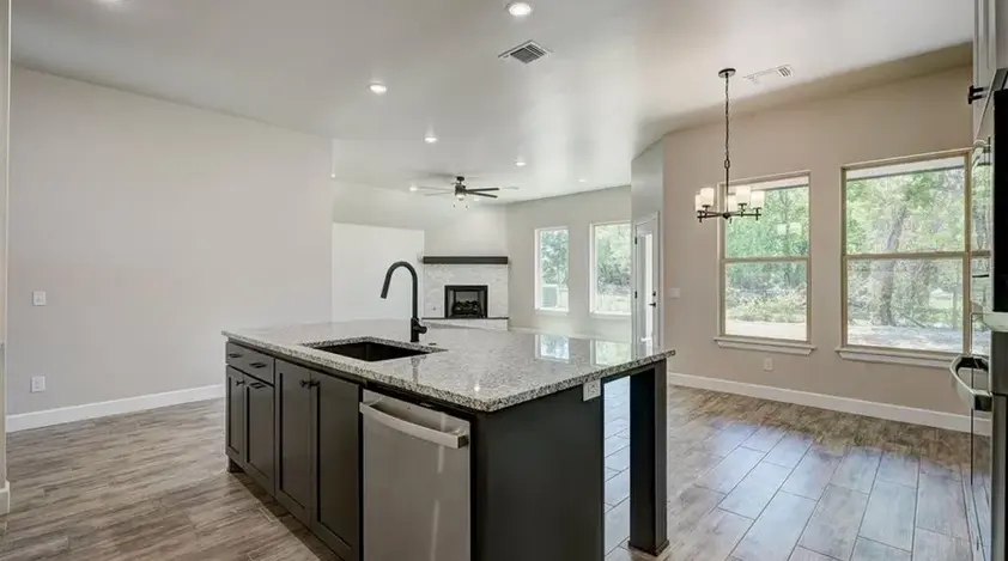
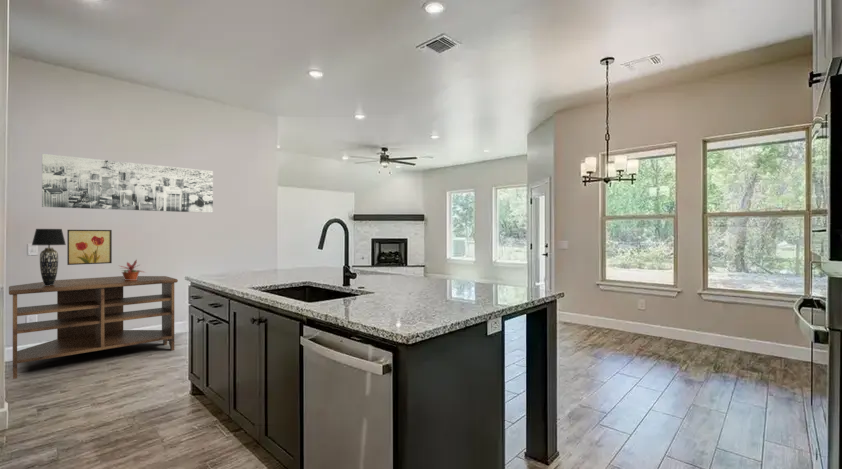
+ wall art [66,229,113,266]
+ potted plant [119,258,147,280]
+ wall art [41,153,214,214]
+ tv stand [8,275,179,380]
+ table lamp [31,228,67,286]
